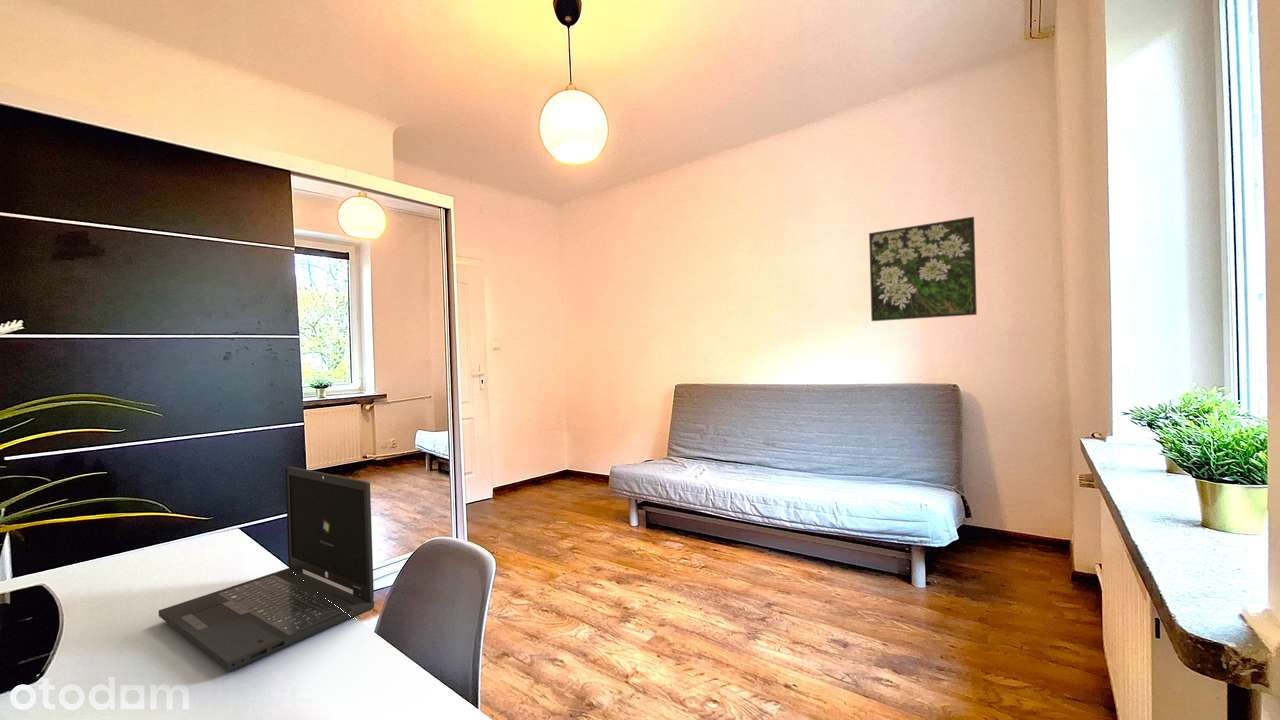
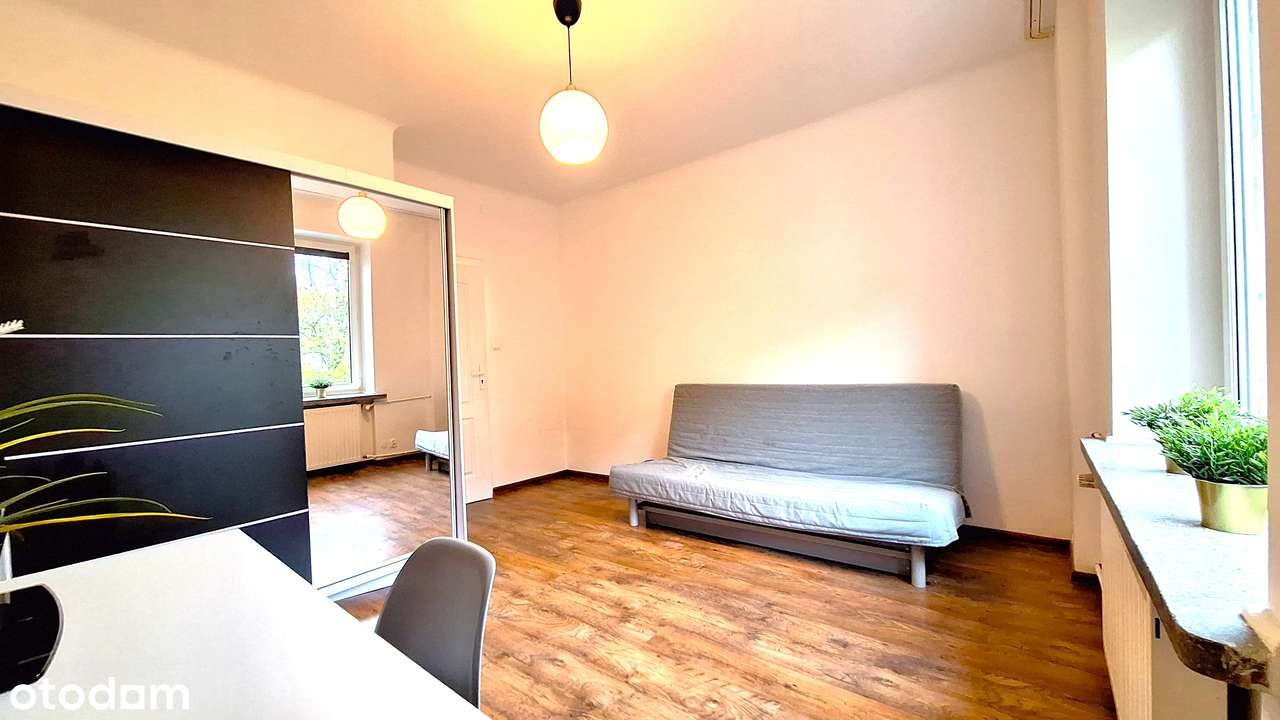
- laptop [158,466,375,673]
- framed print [868,216,978,322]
